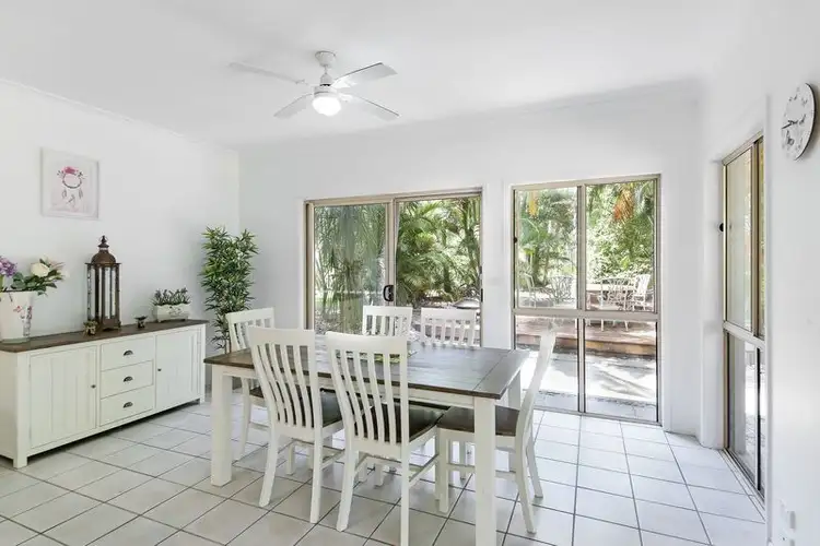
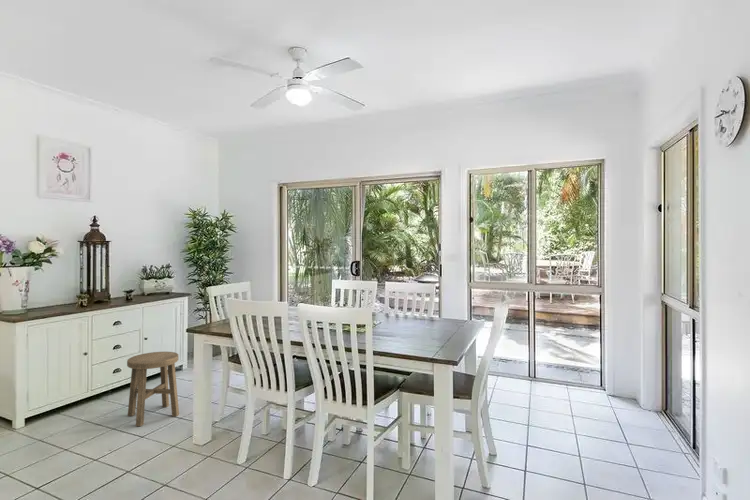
+ stool [126,351,180,427]
